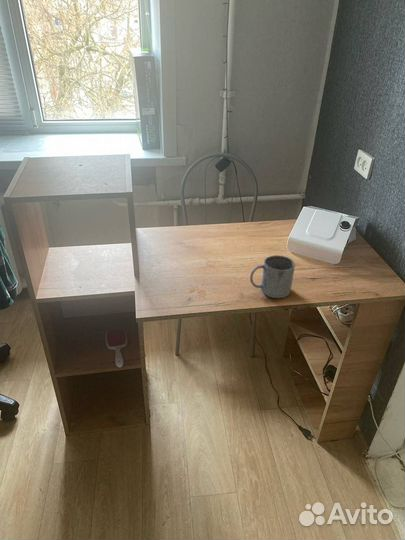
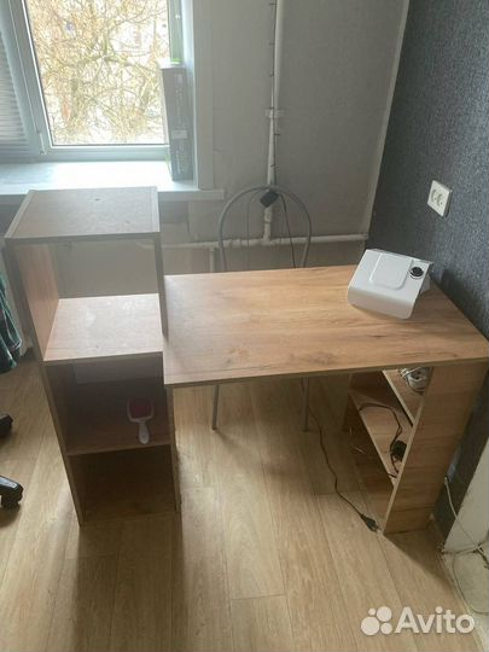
- mug [249,254,296,299]
